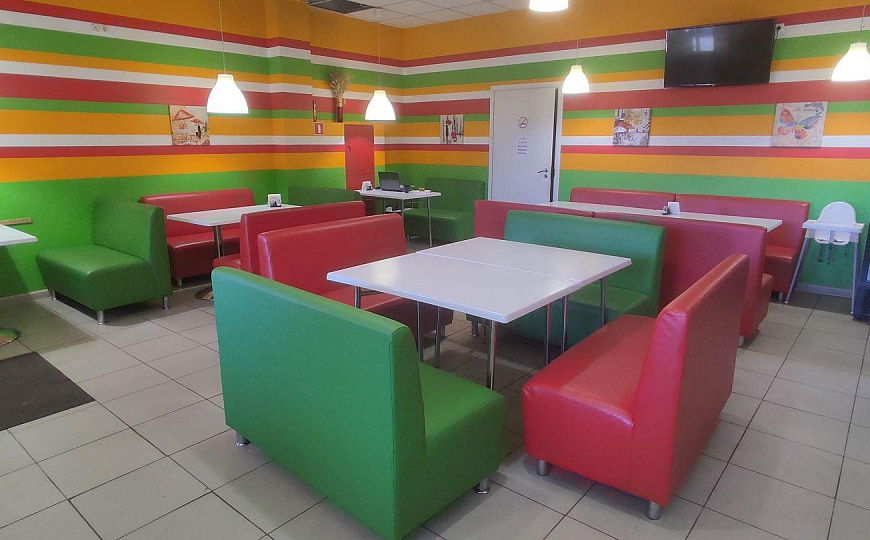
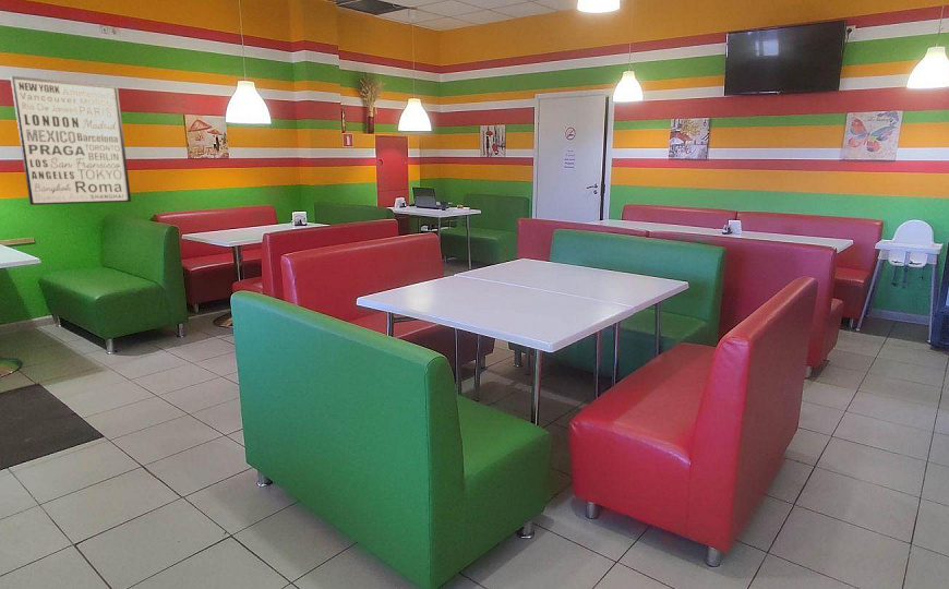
+ wall art [9,75,132,206]
